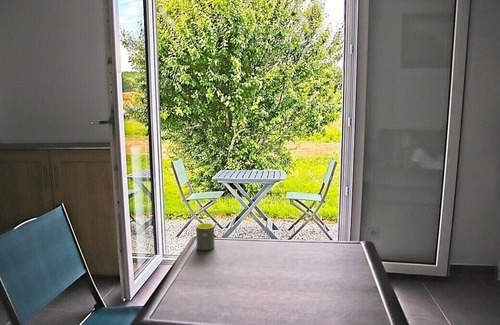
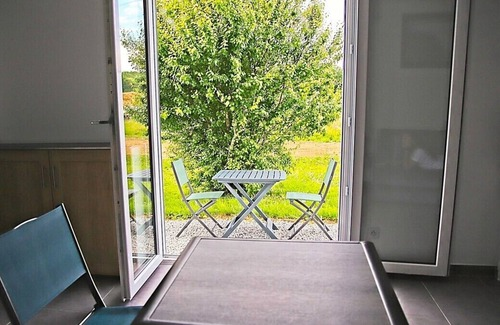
- mug [195,222,215,251]
